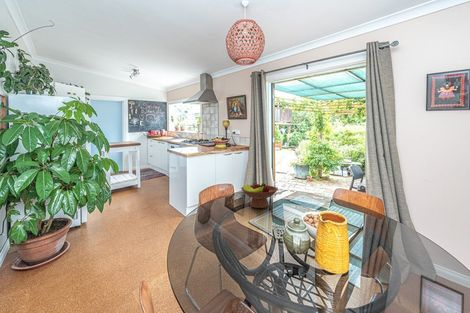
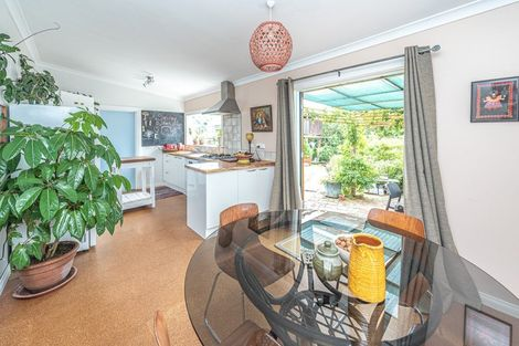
- fruit bowl [240,182,279,209]
